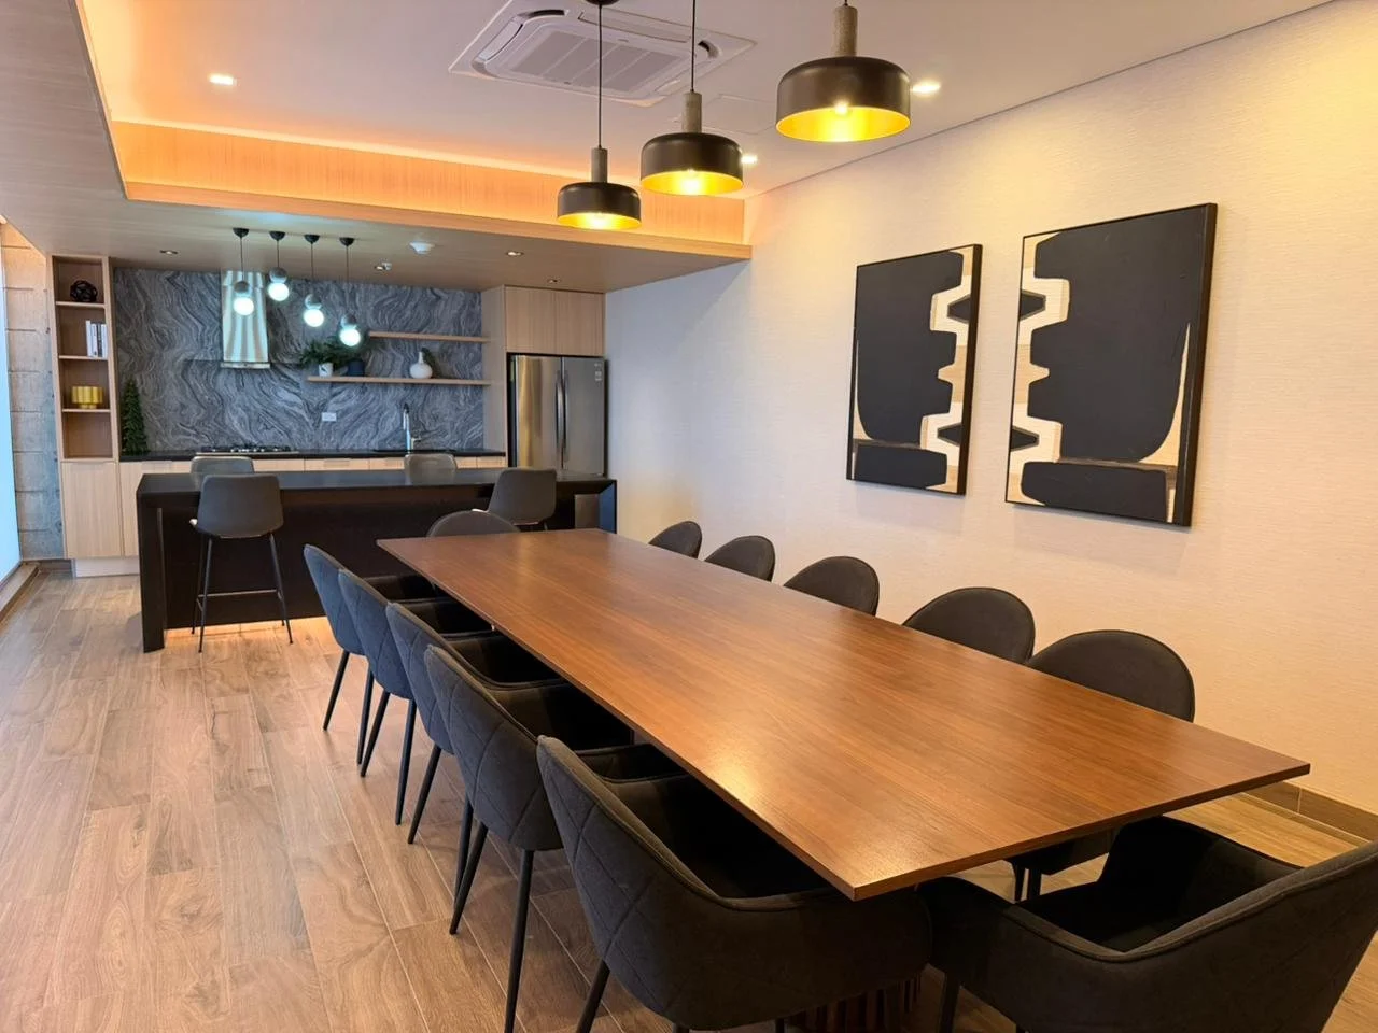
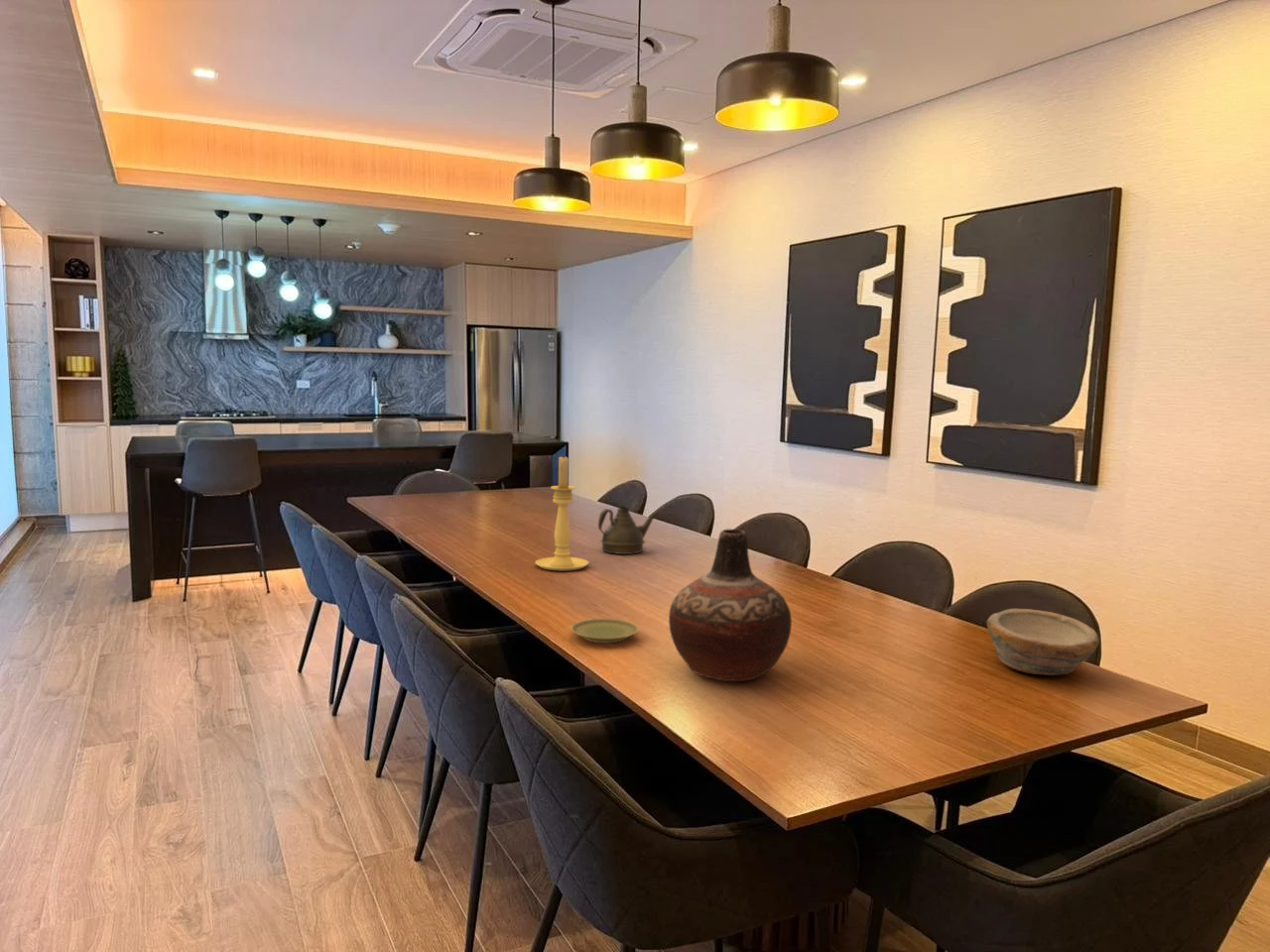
+ vase [668,529,793,682]
+ plate [571,618,640,644]
+ bowl [985,608,1100,676]
+ candle holder [534,454,589,571]
+ teapot [597,507,663,555]
